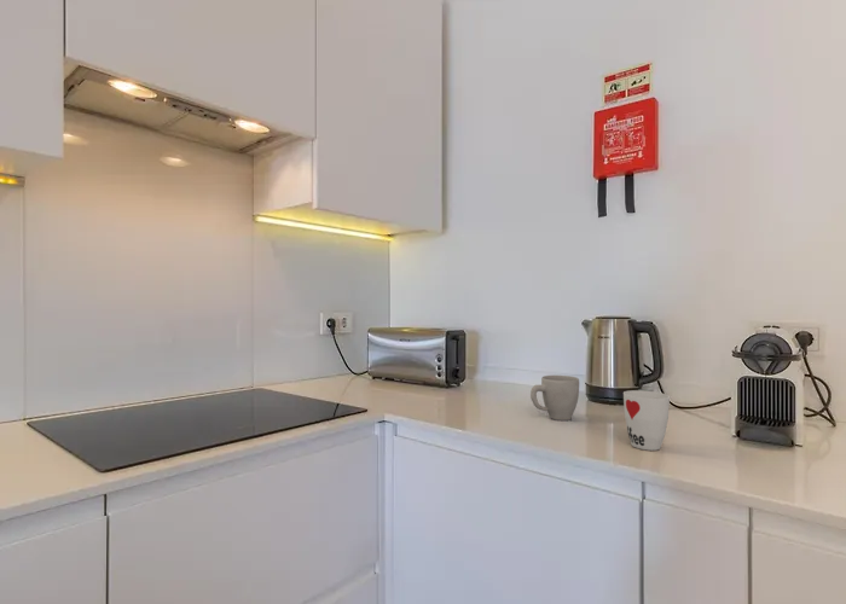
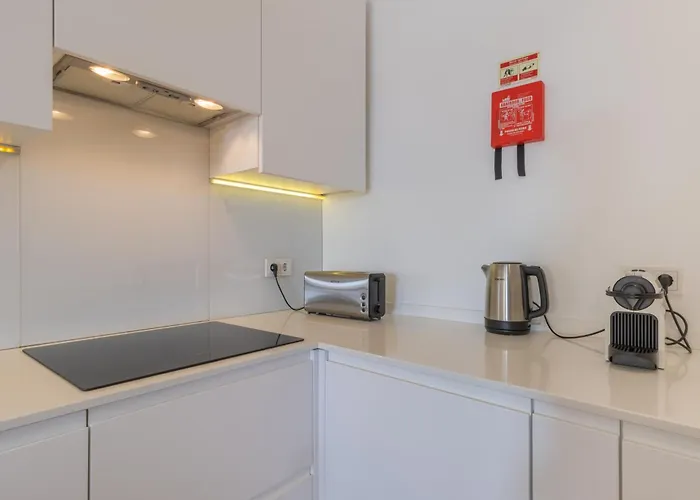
- cup [622,389,671,452]
- mug [529,374,580,422]
